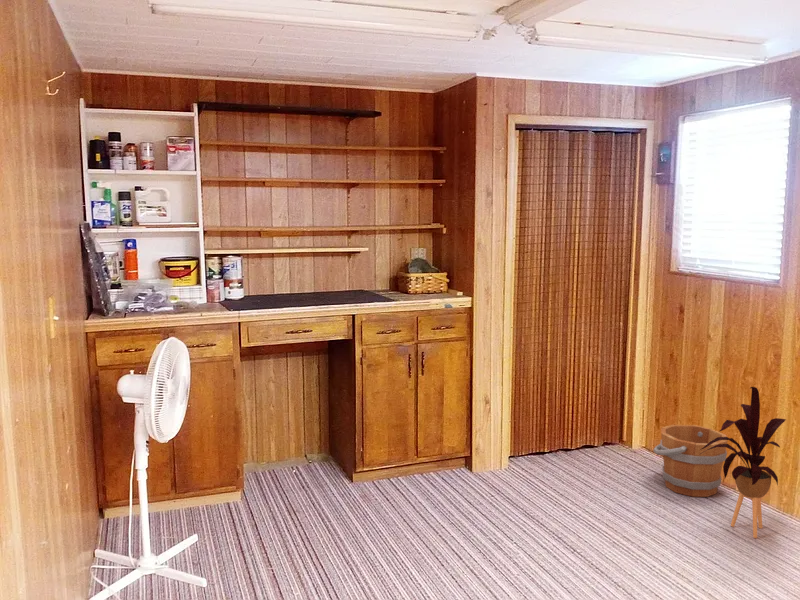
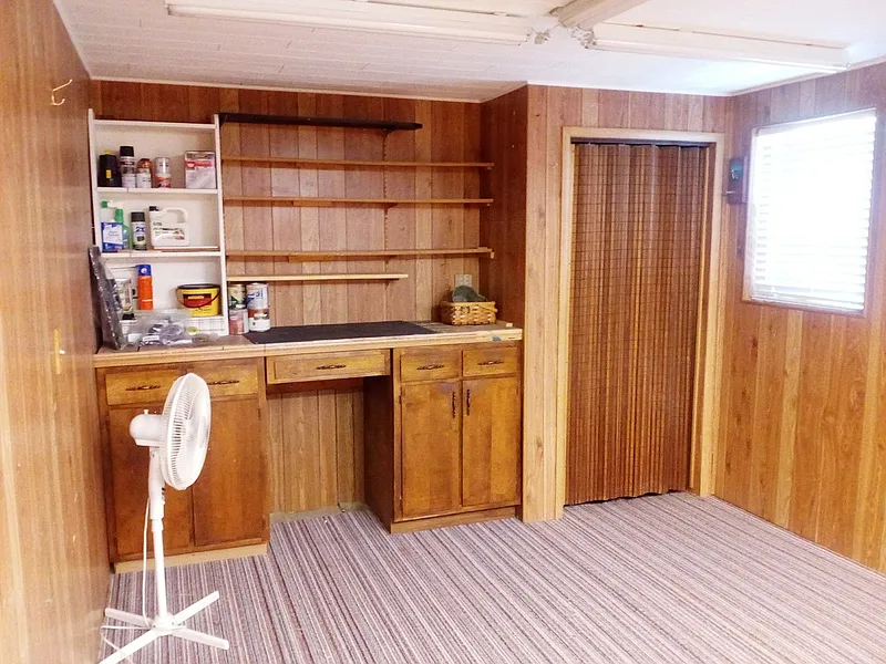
- bucket [652,424,729,498]
- house plant [700,386,787,539]
